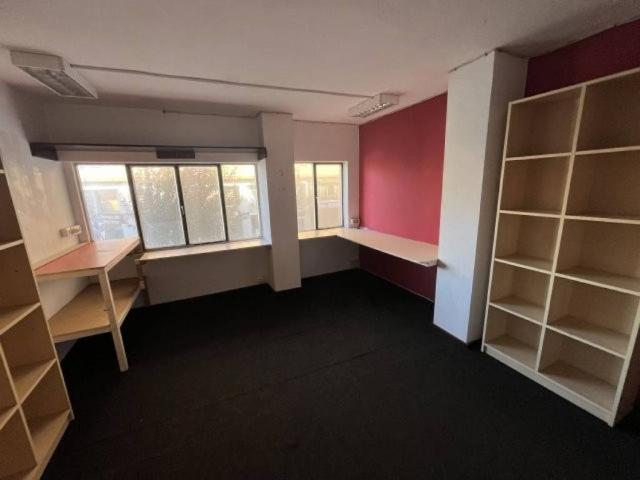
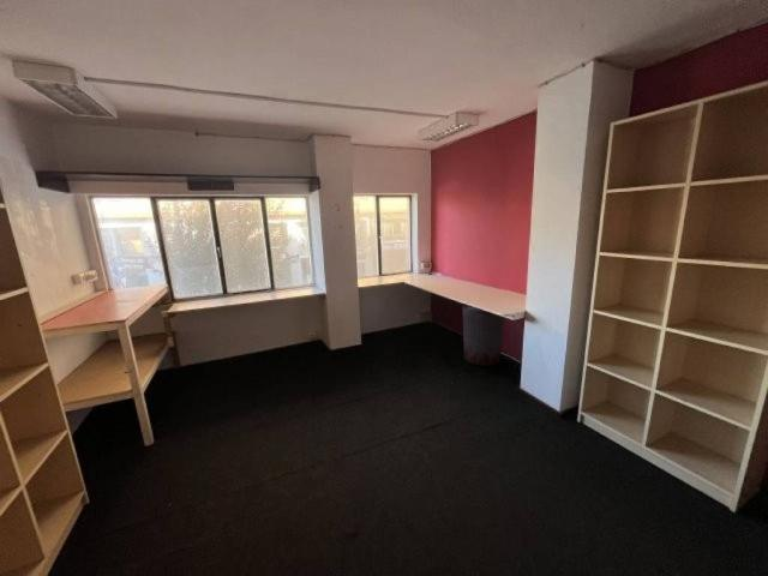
+ trash can [462,304,505,367]
